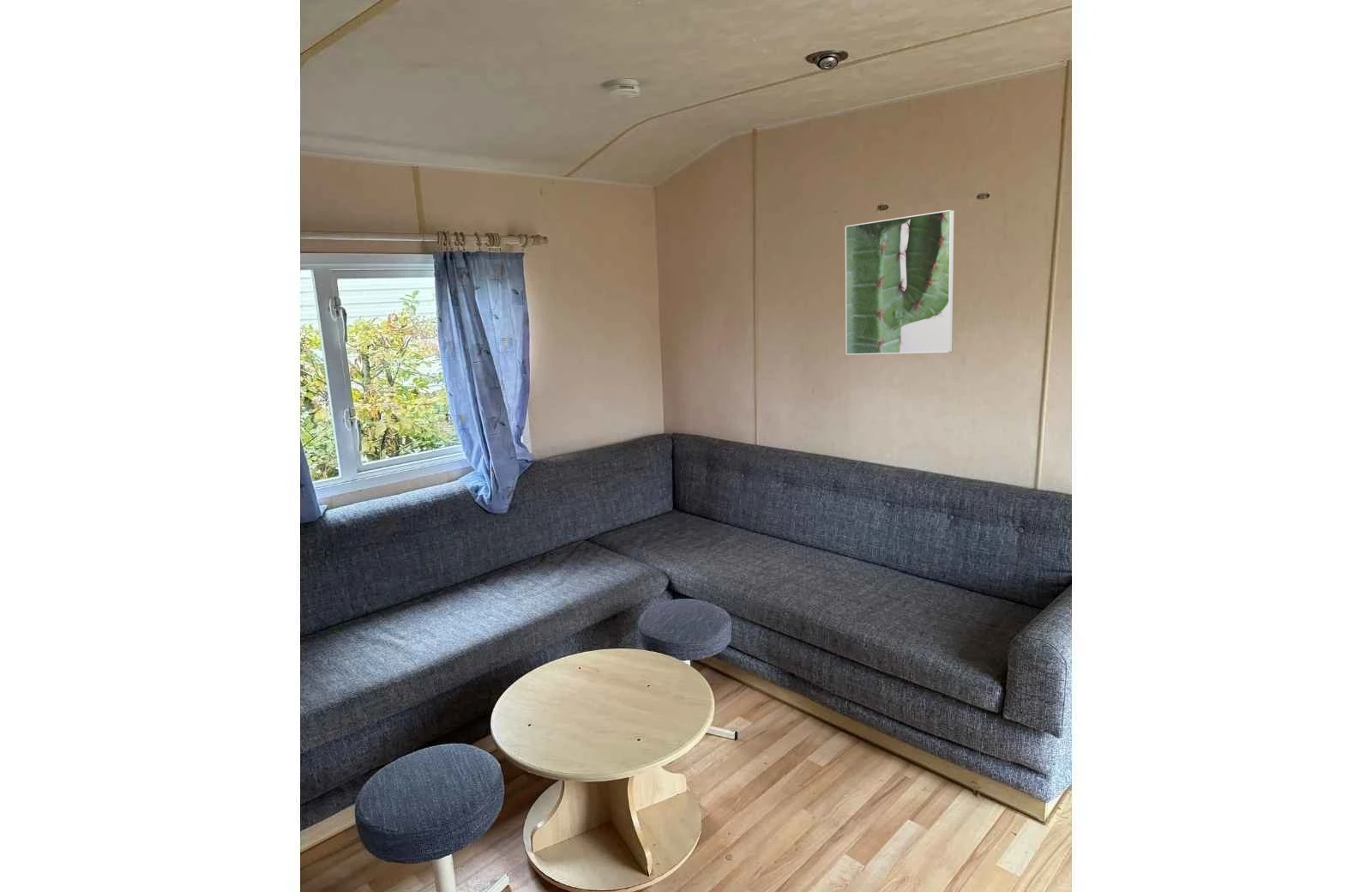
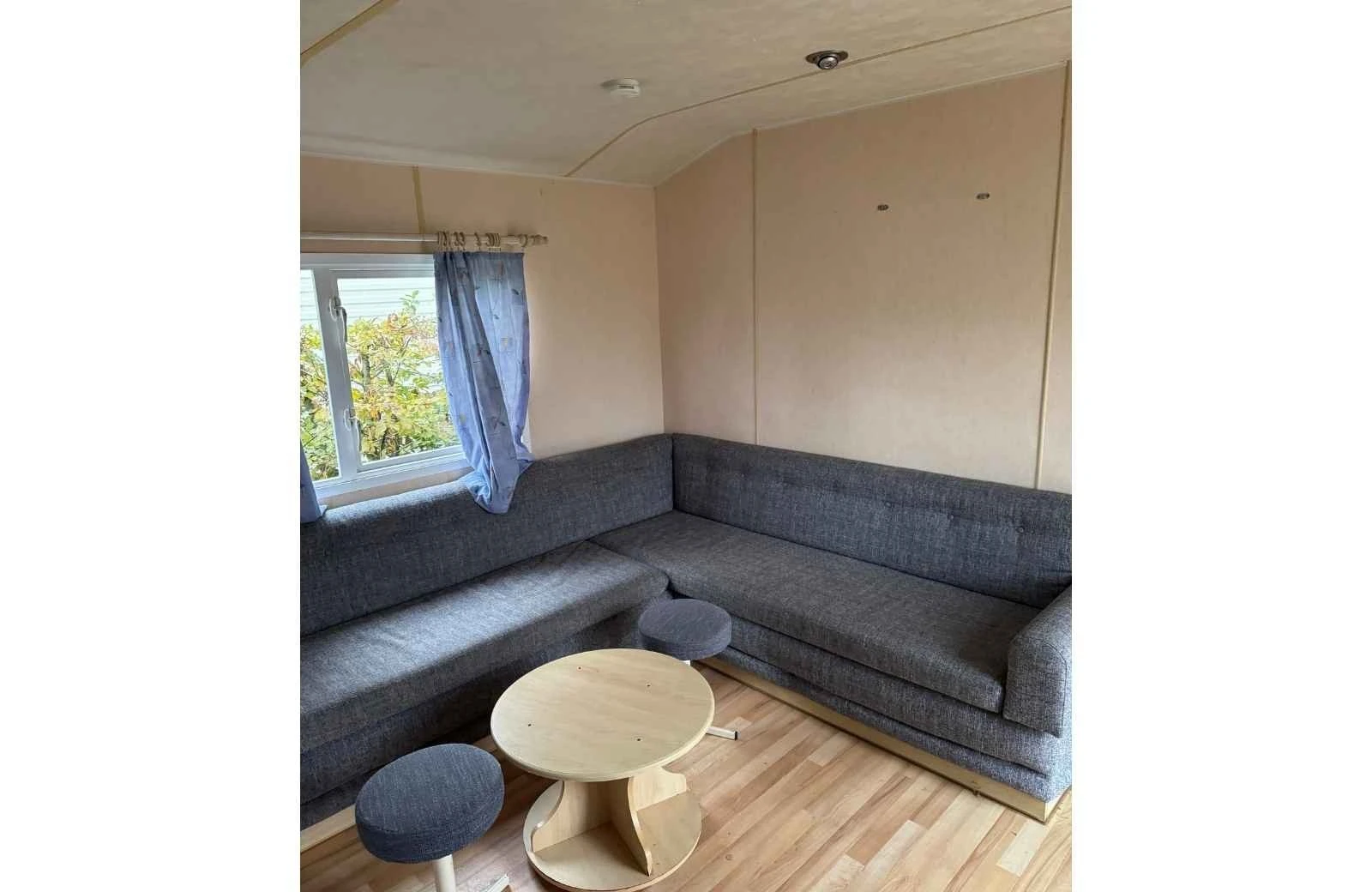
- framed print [845,209,955,356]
